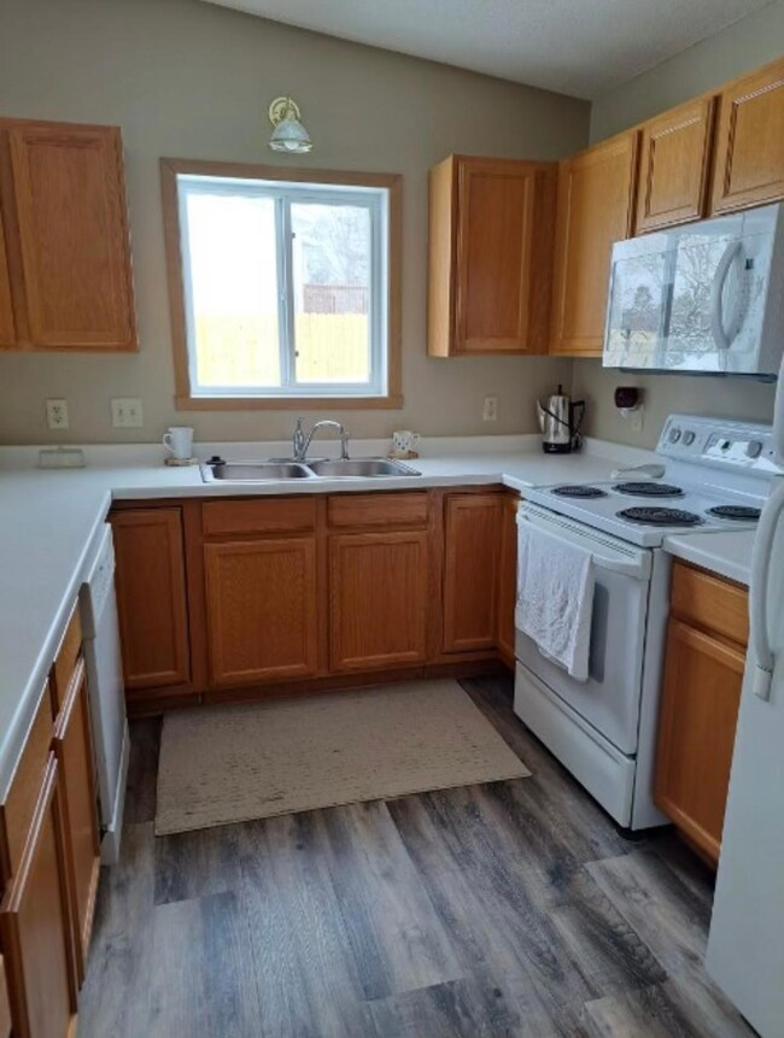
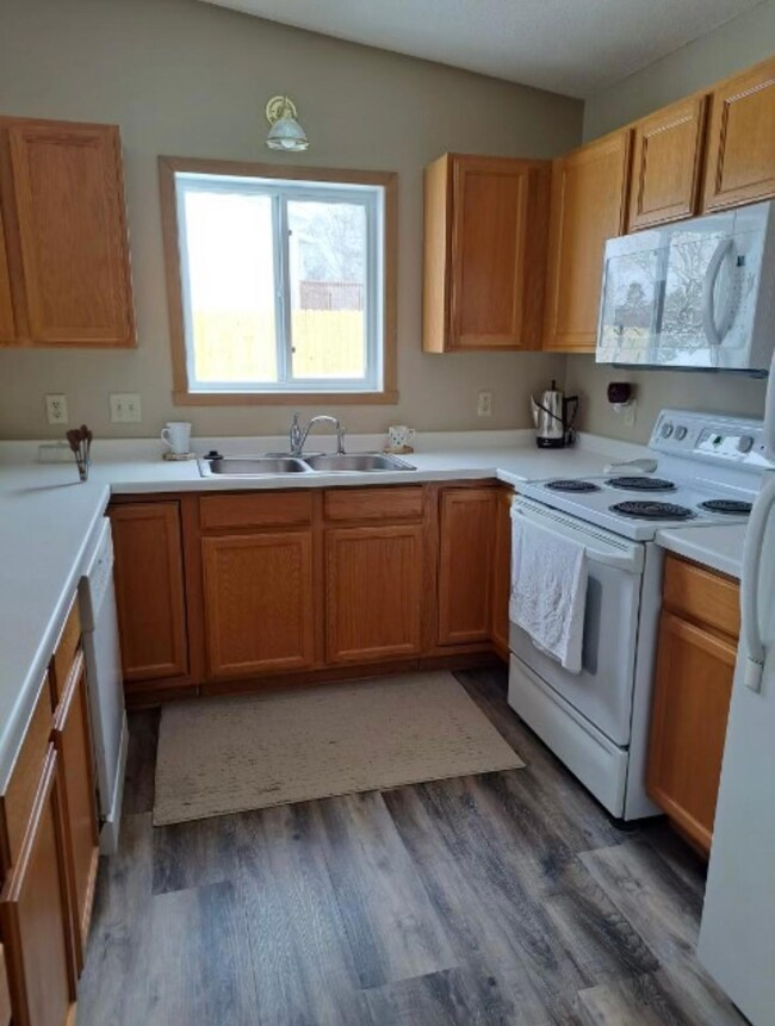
+ utensil holder [64,423,94,483]
